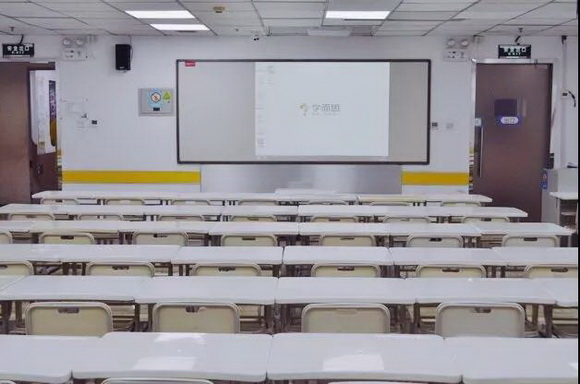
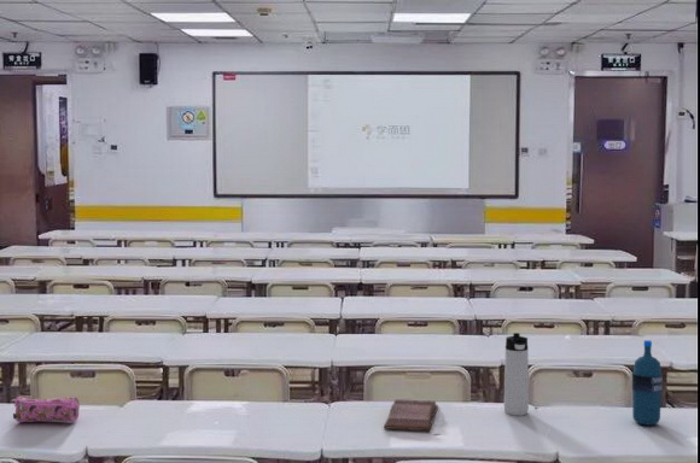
+ hardback book [383,398,439,432]
+ pencil case [12,395,81,423]
+ water bottle [631,339,664,427]
+ thermos bottle [503,332,530,417]
